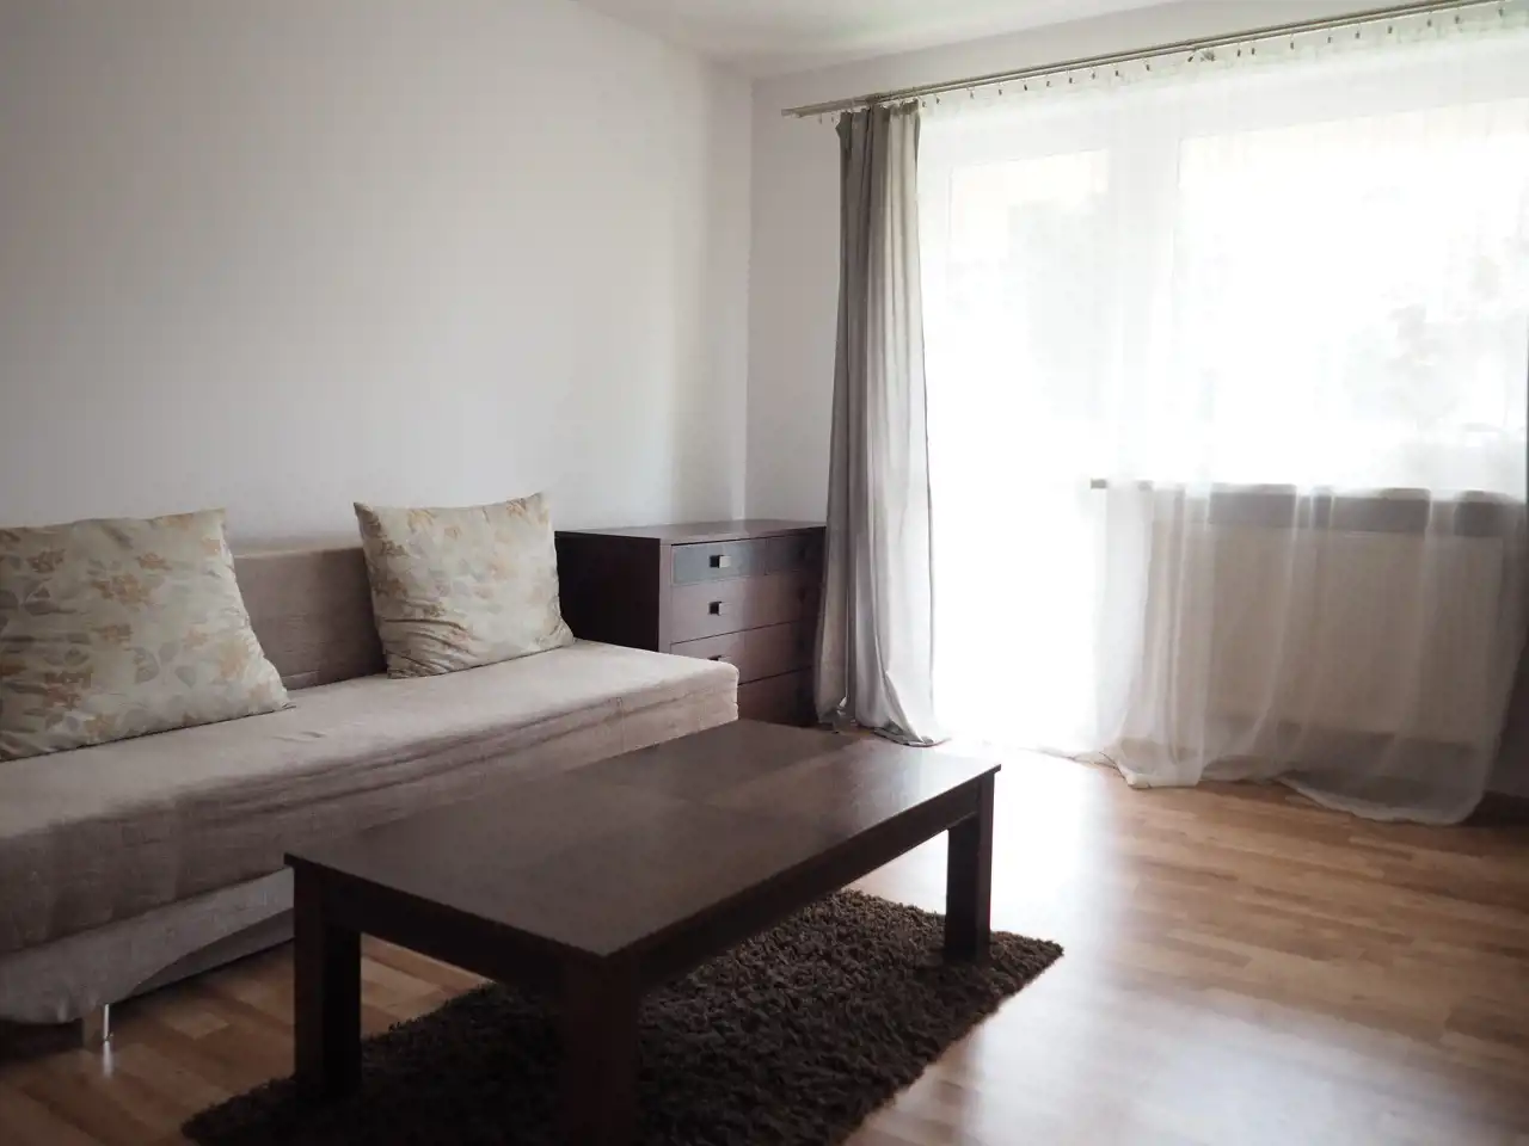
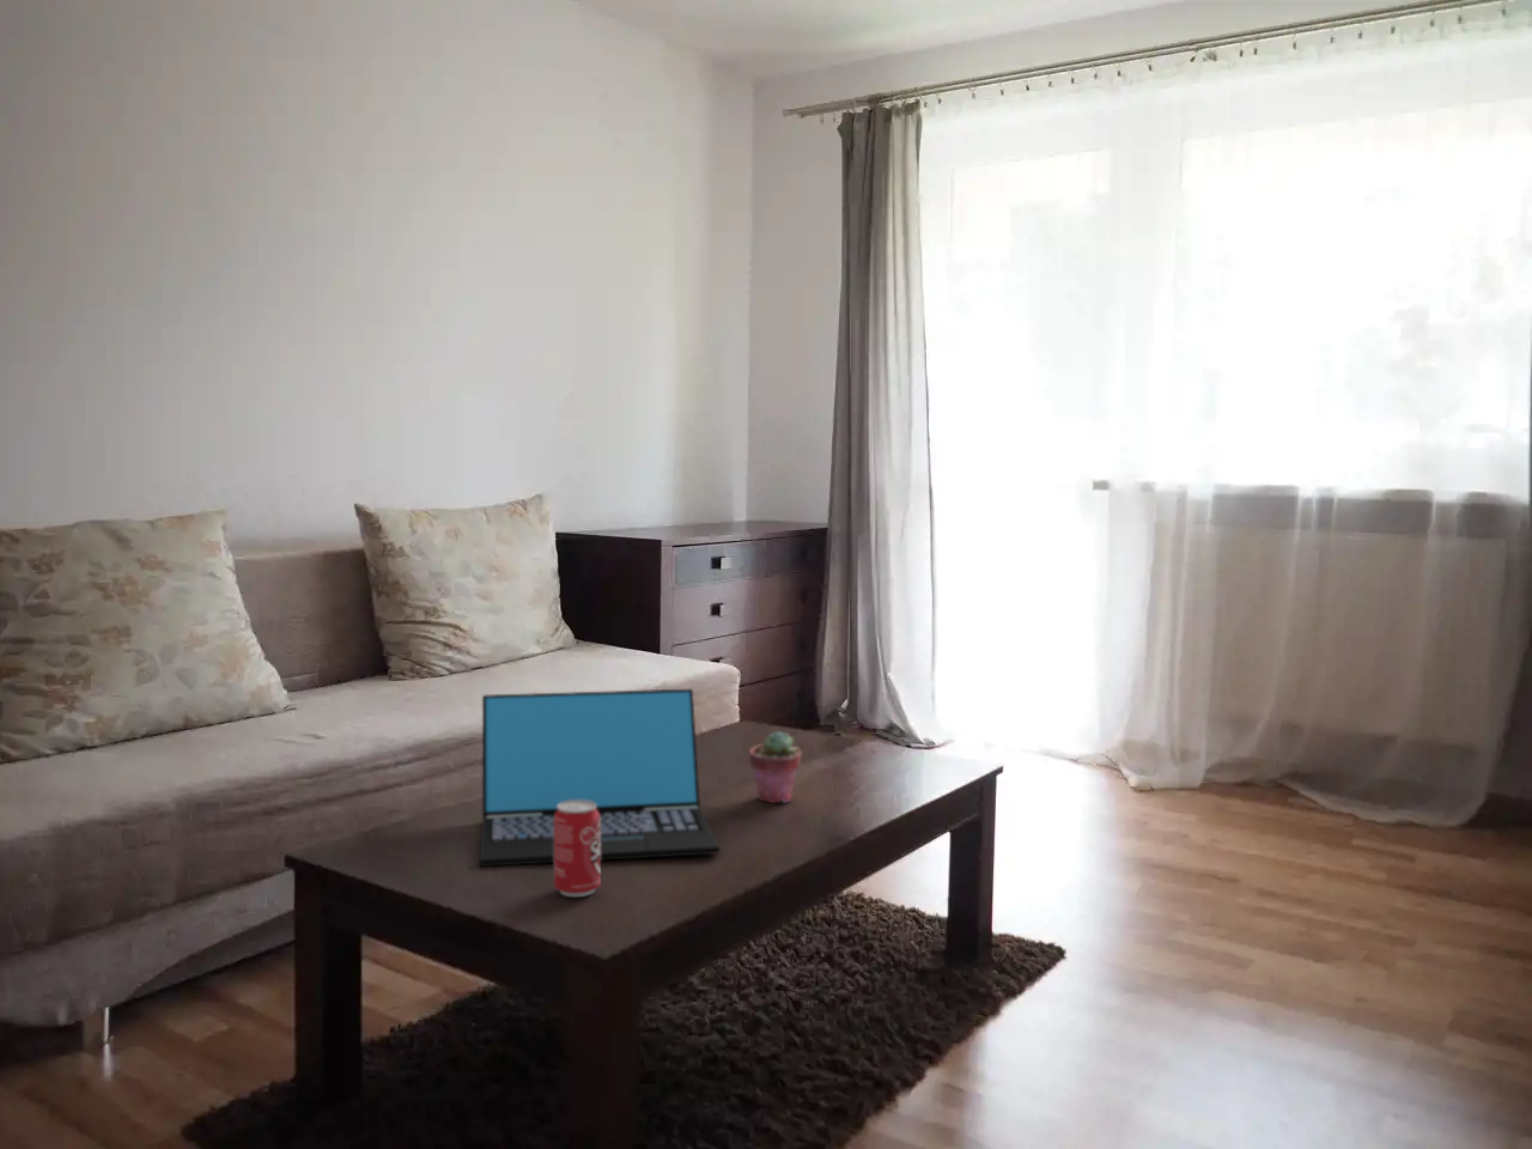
+ beverage can [552,799,602,898]
+ potted succulent [748,730,802,804]
+ laptop [479,688,721,868]
